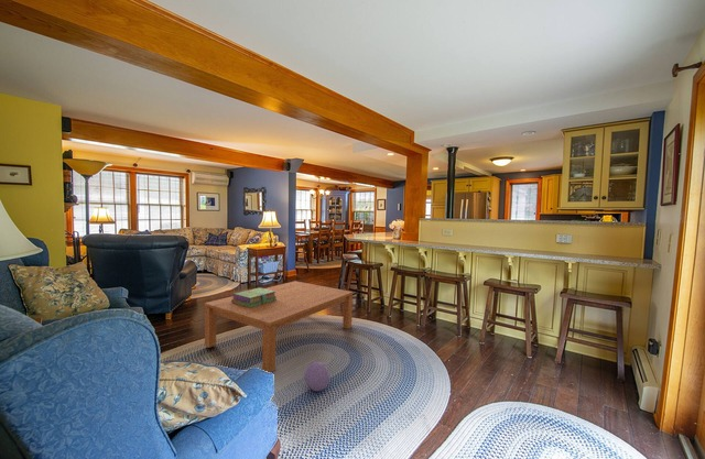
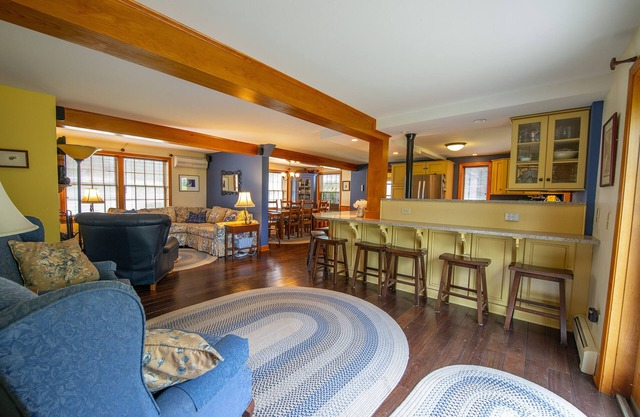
- ball [303,361,330,392]
- coffee table [204,280,354,373]
- stack of books [231,286,276,308]
